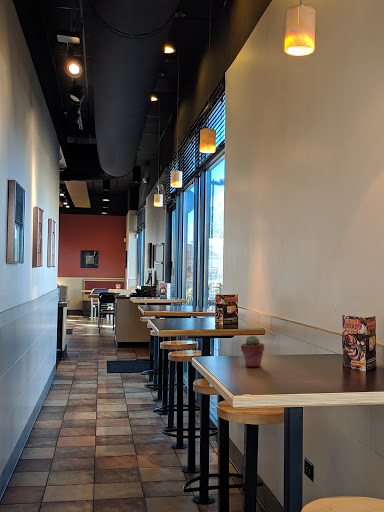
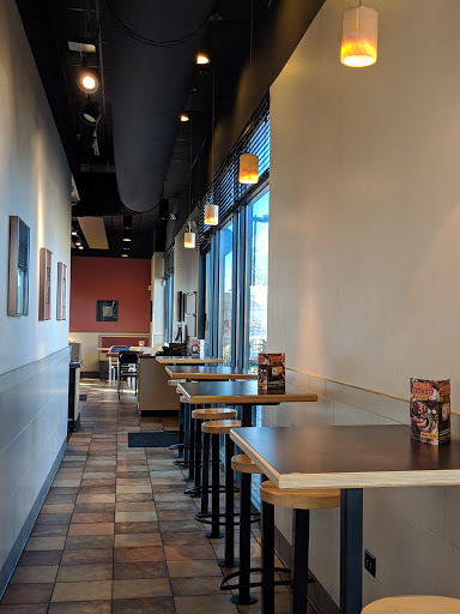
- potted succulent [240,335,265,368]
